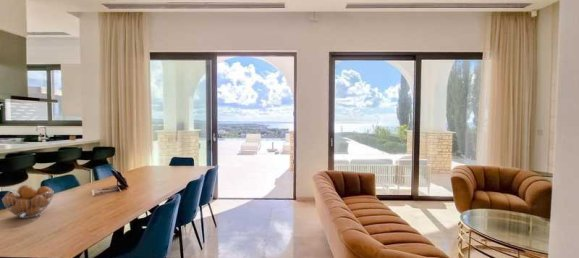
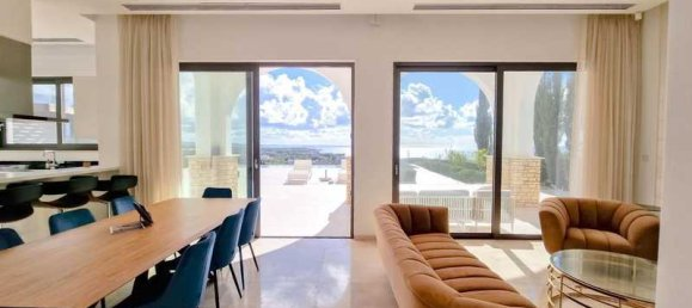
- fruit basket [1,184,55,219]
